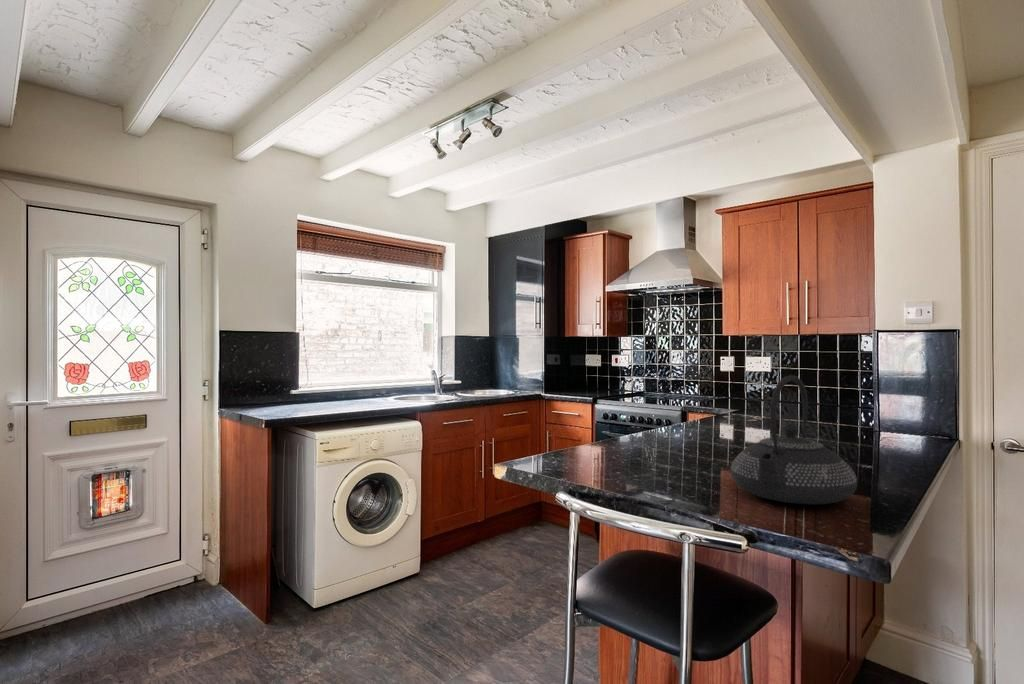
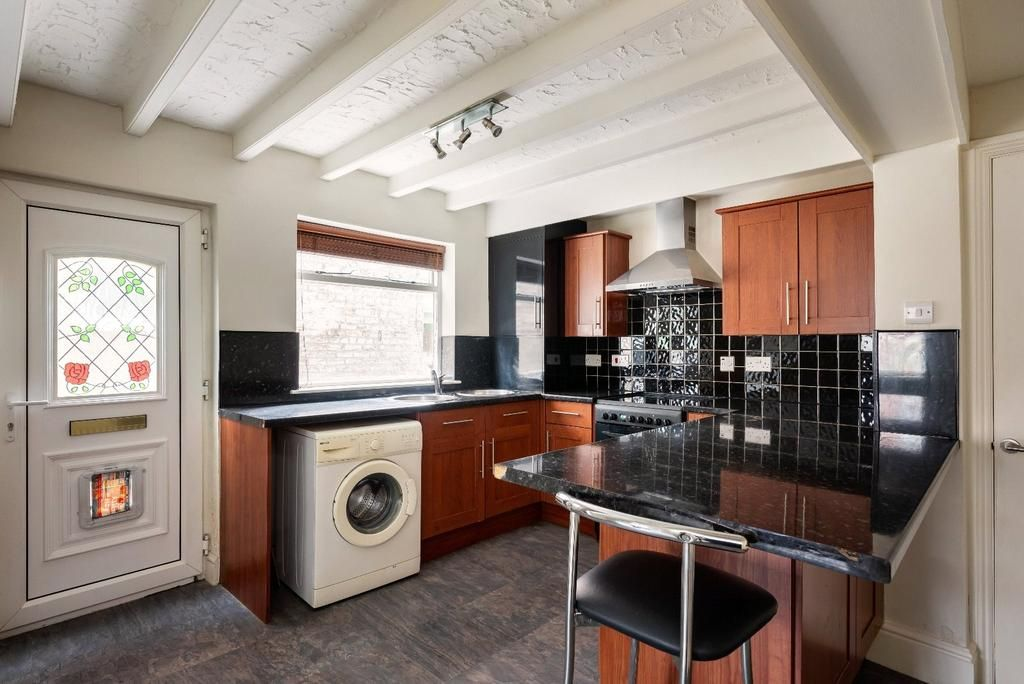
- teapot [730,374,858,505]
